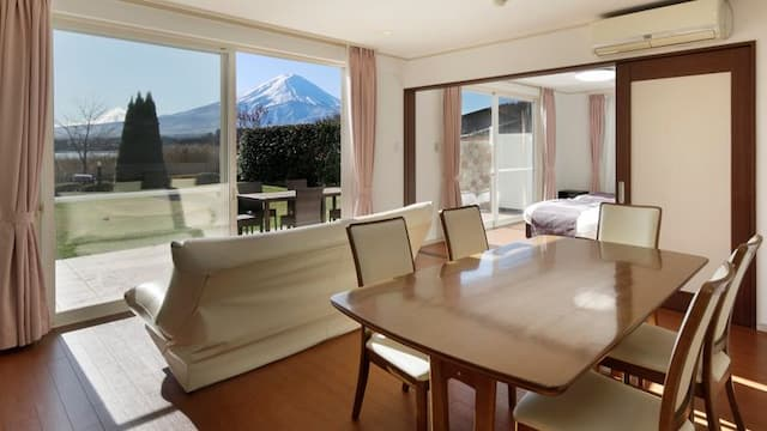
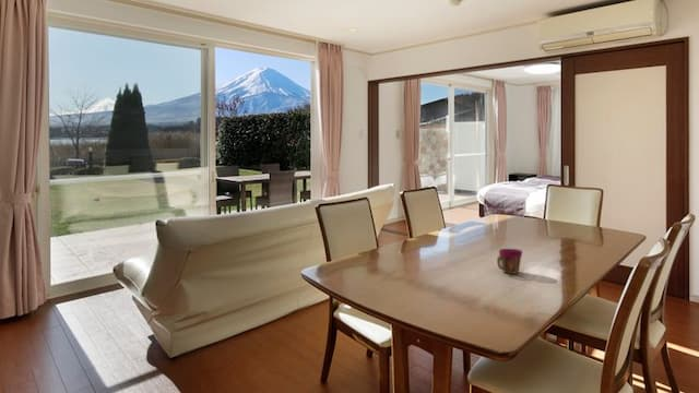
+ cup [496,248,523,275]
